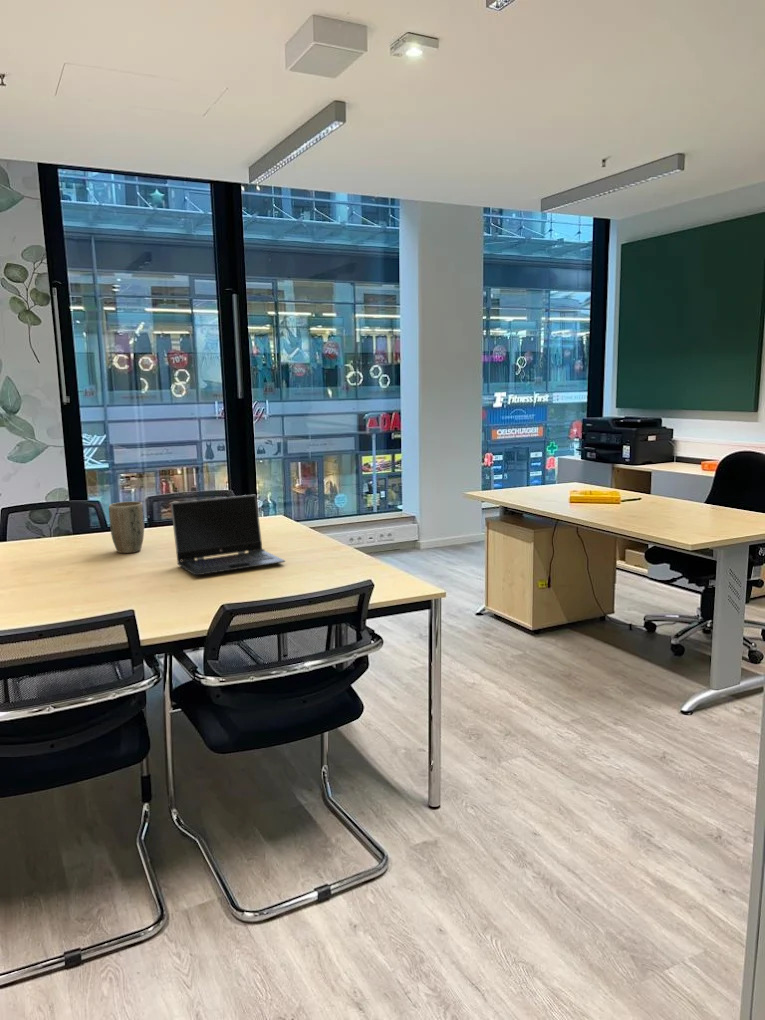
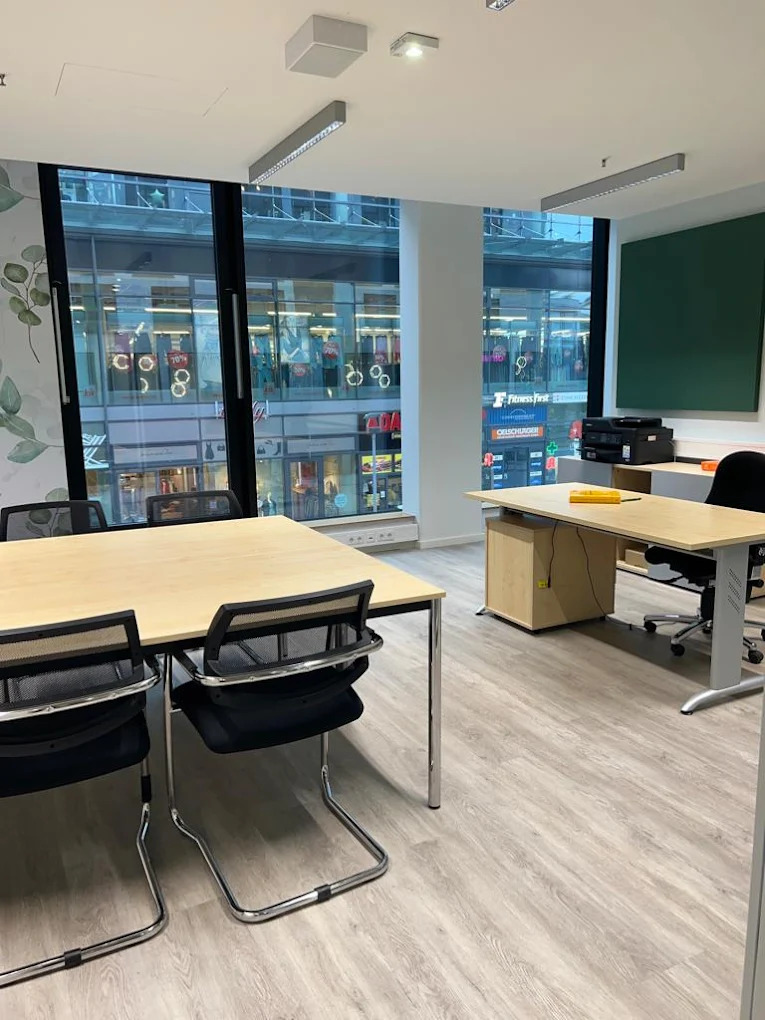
- laptop computer [170,494,286,576]
- plant pot [108,500,145,554]
